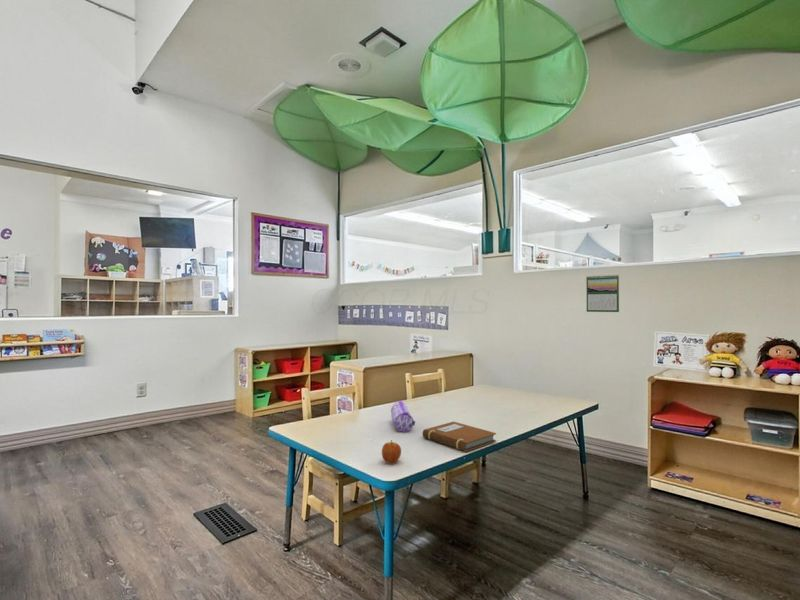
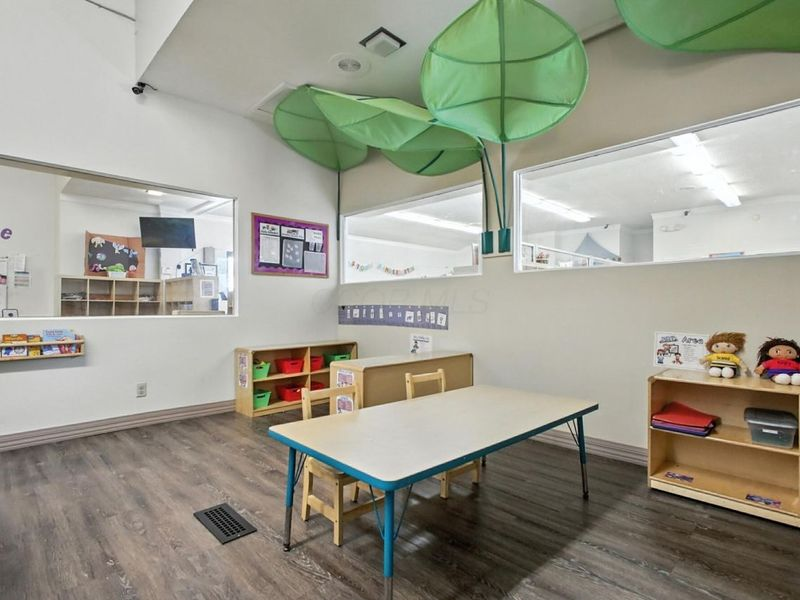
- pencil case [390,400,416,433]
- notebook [422,420,497,452]
- calendar [585,274,620,313]
- apple [381,439,402,464]
